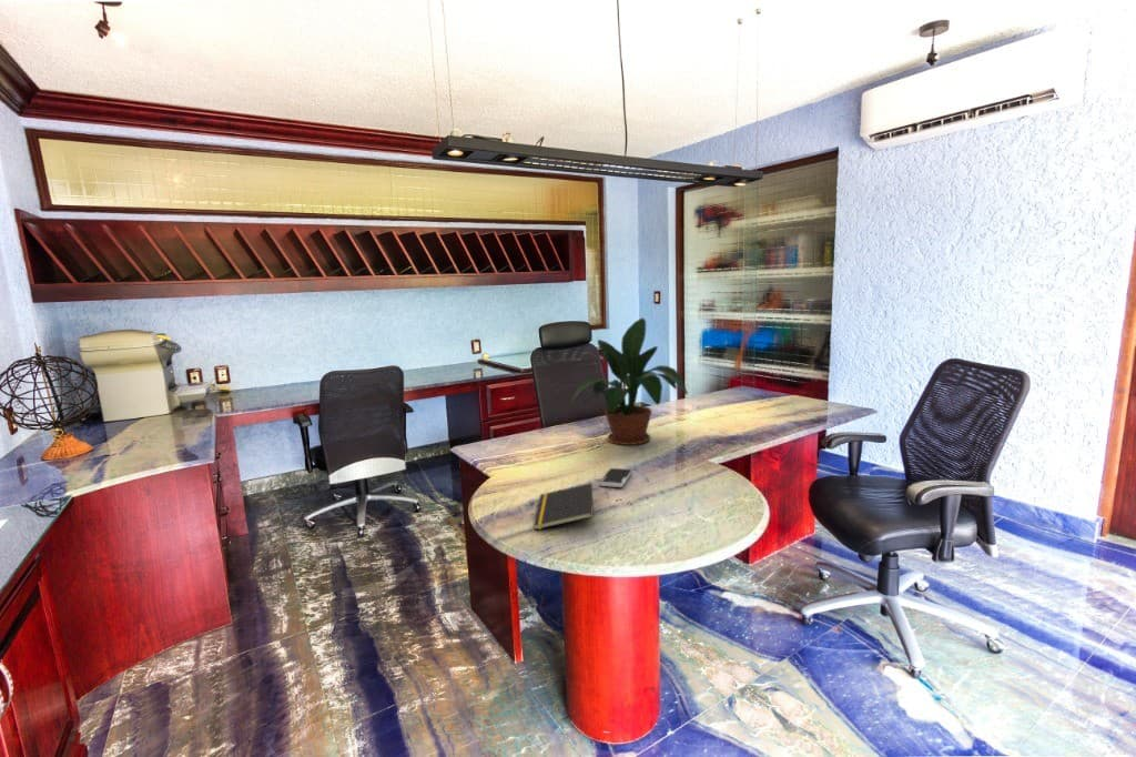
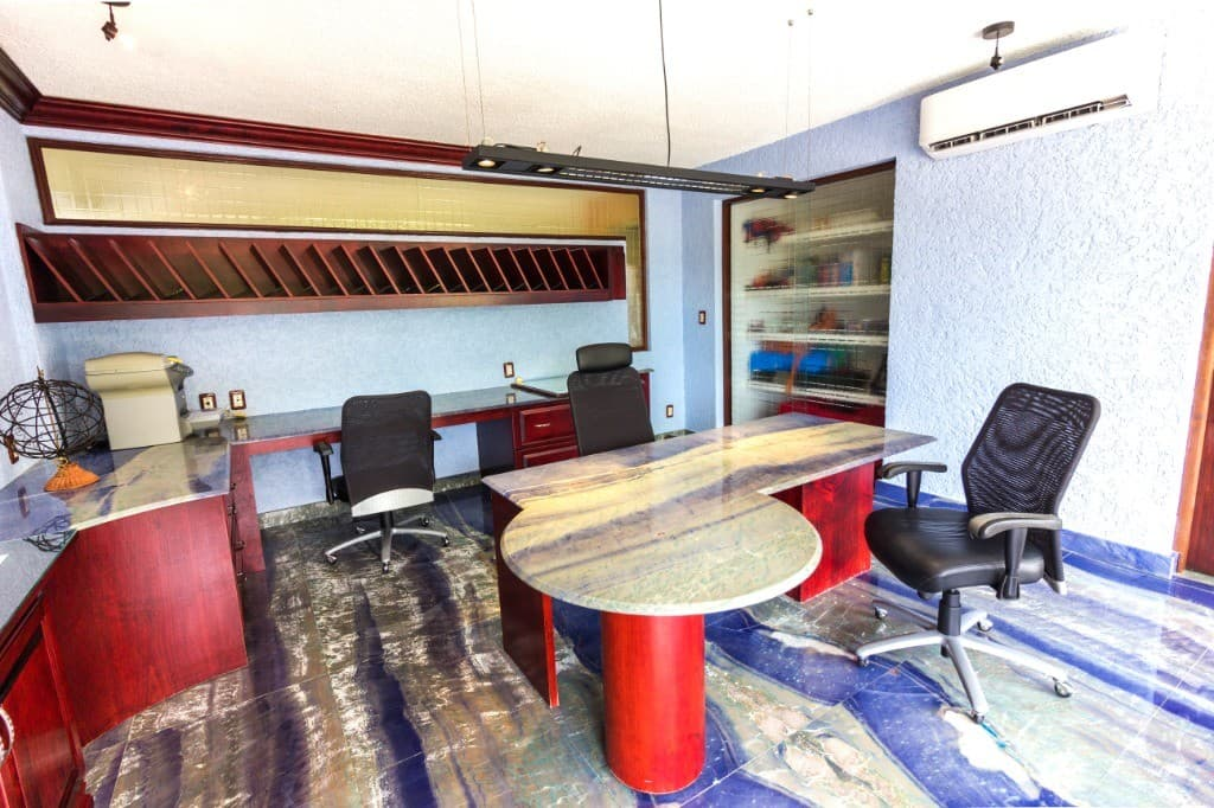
- smartphone [599,467,632,488]
- notepad [532,482,595,531]
- potted plant [570,317,689,446]
